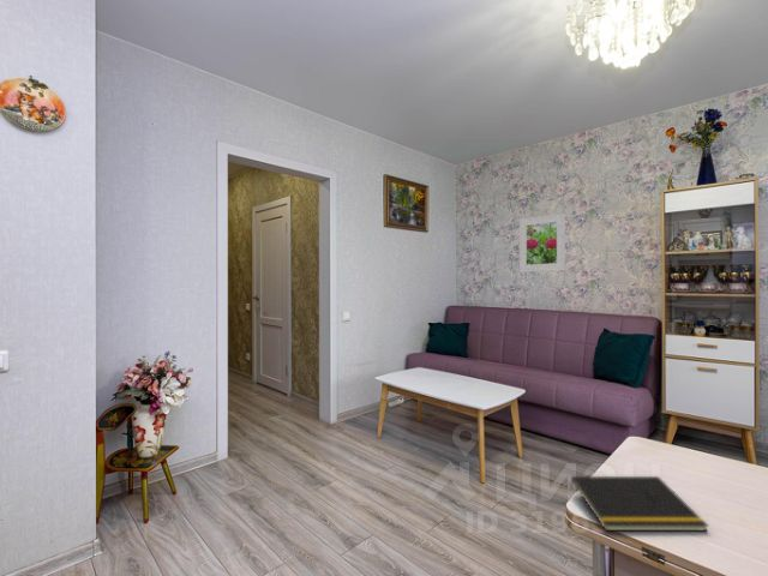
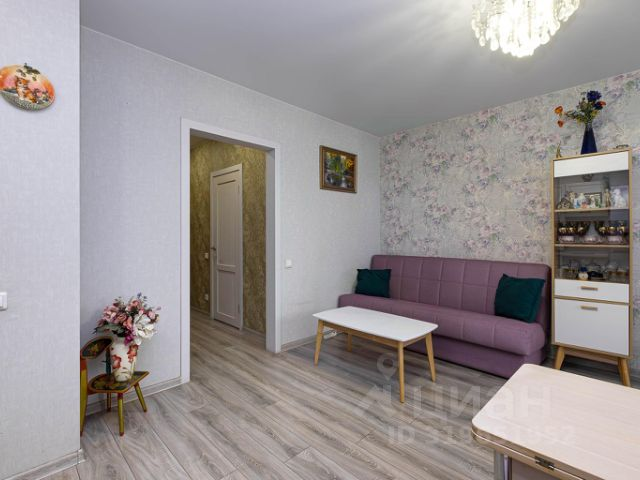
- notepad [568,475,710,532]
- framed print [518,212,566,274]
